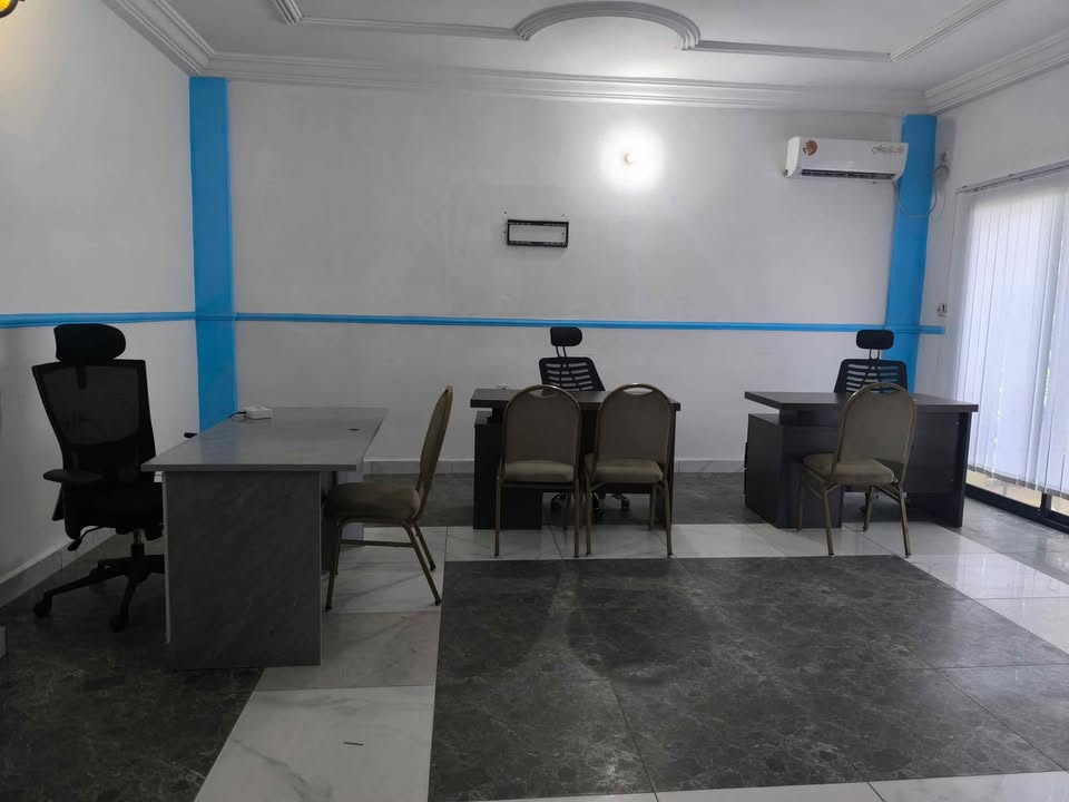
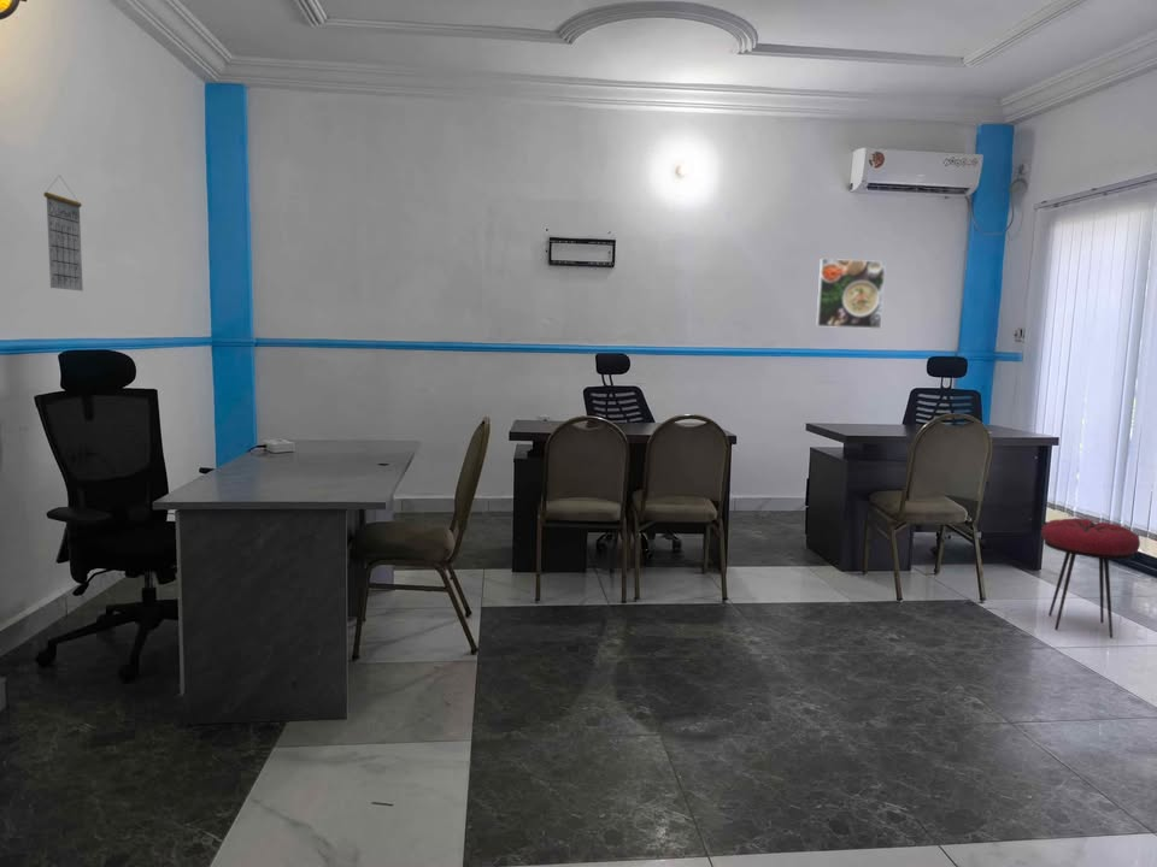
+ stool [1040,517,1141,639]
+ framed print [815,258,887,330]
+ calendar [42,173,84,293]
